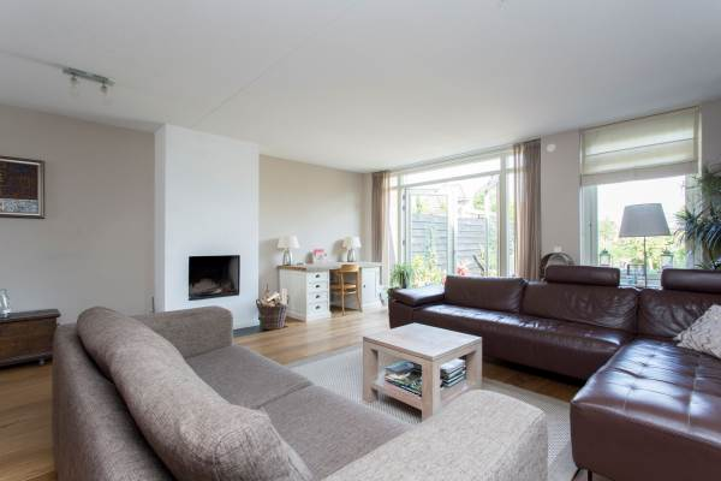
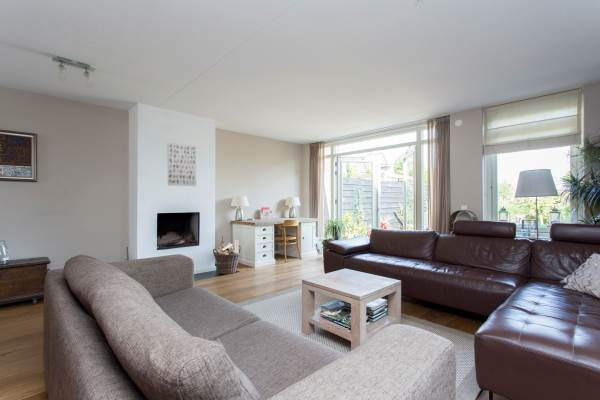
+ wall art [167,142,197,187]
